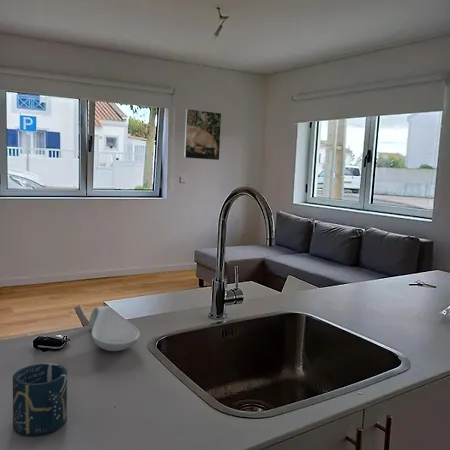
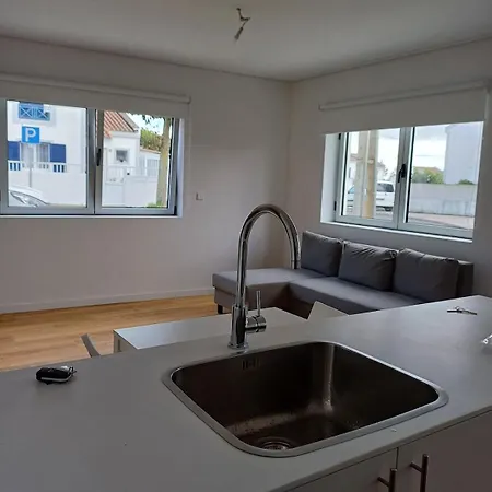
- spoon rest [88,305,141,352]
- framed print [183,108,222,161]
- cup [12,362,68,437]
